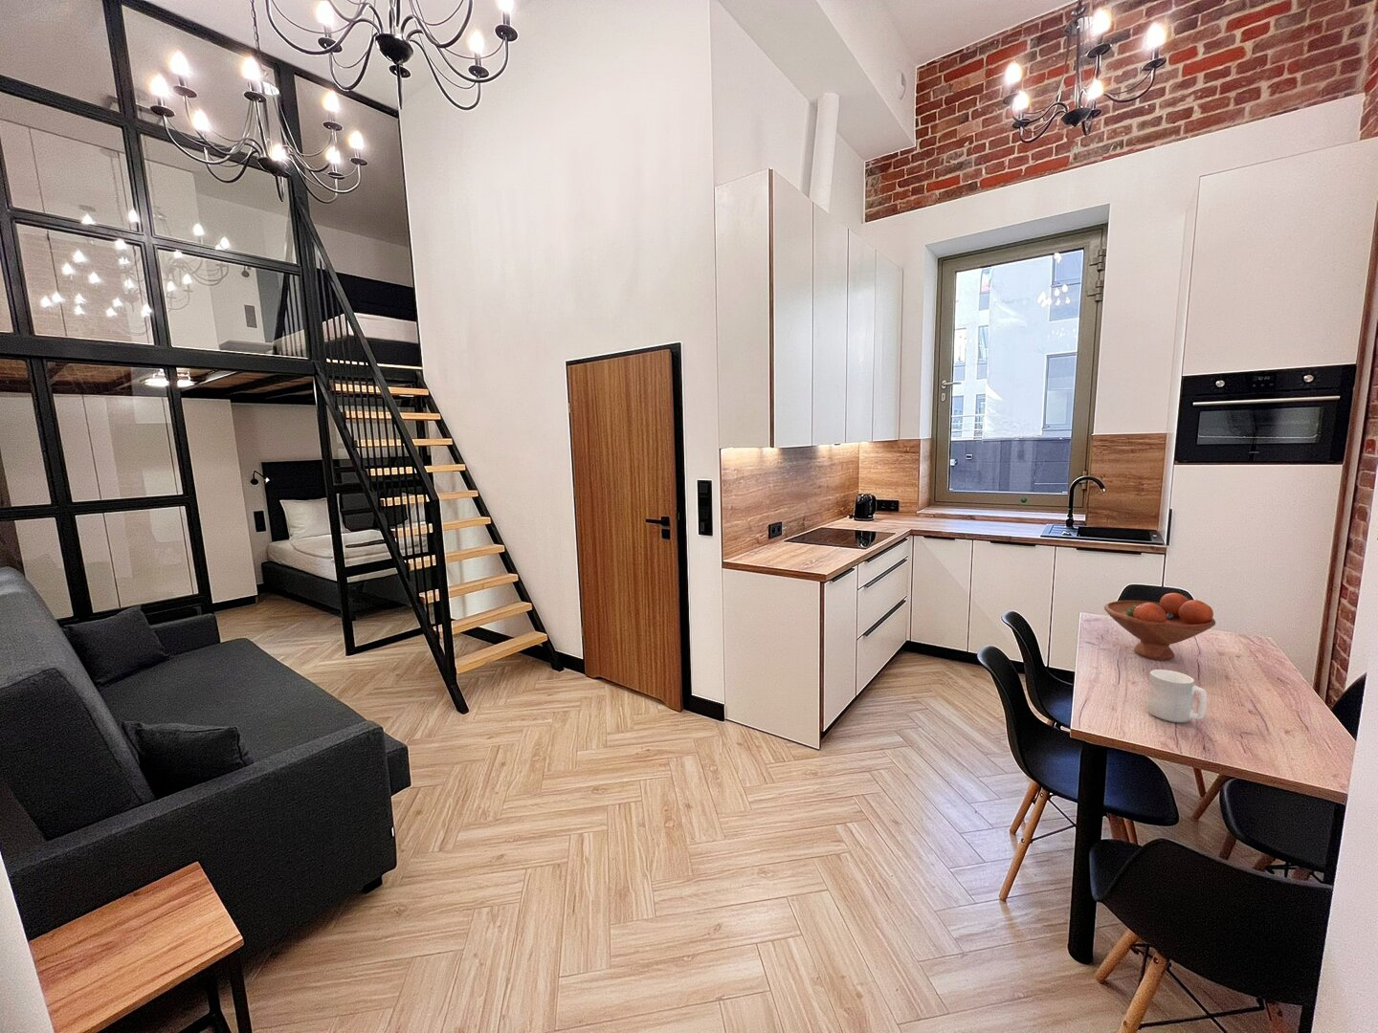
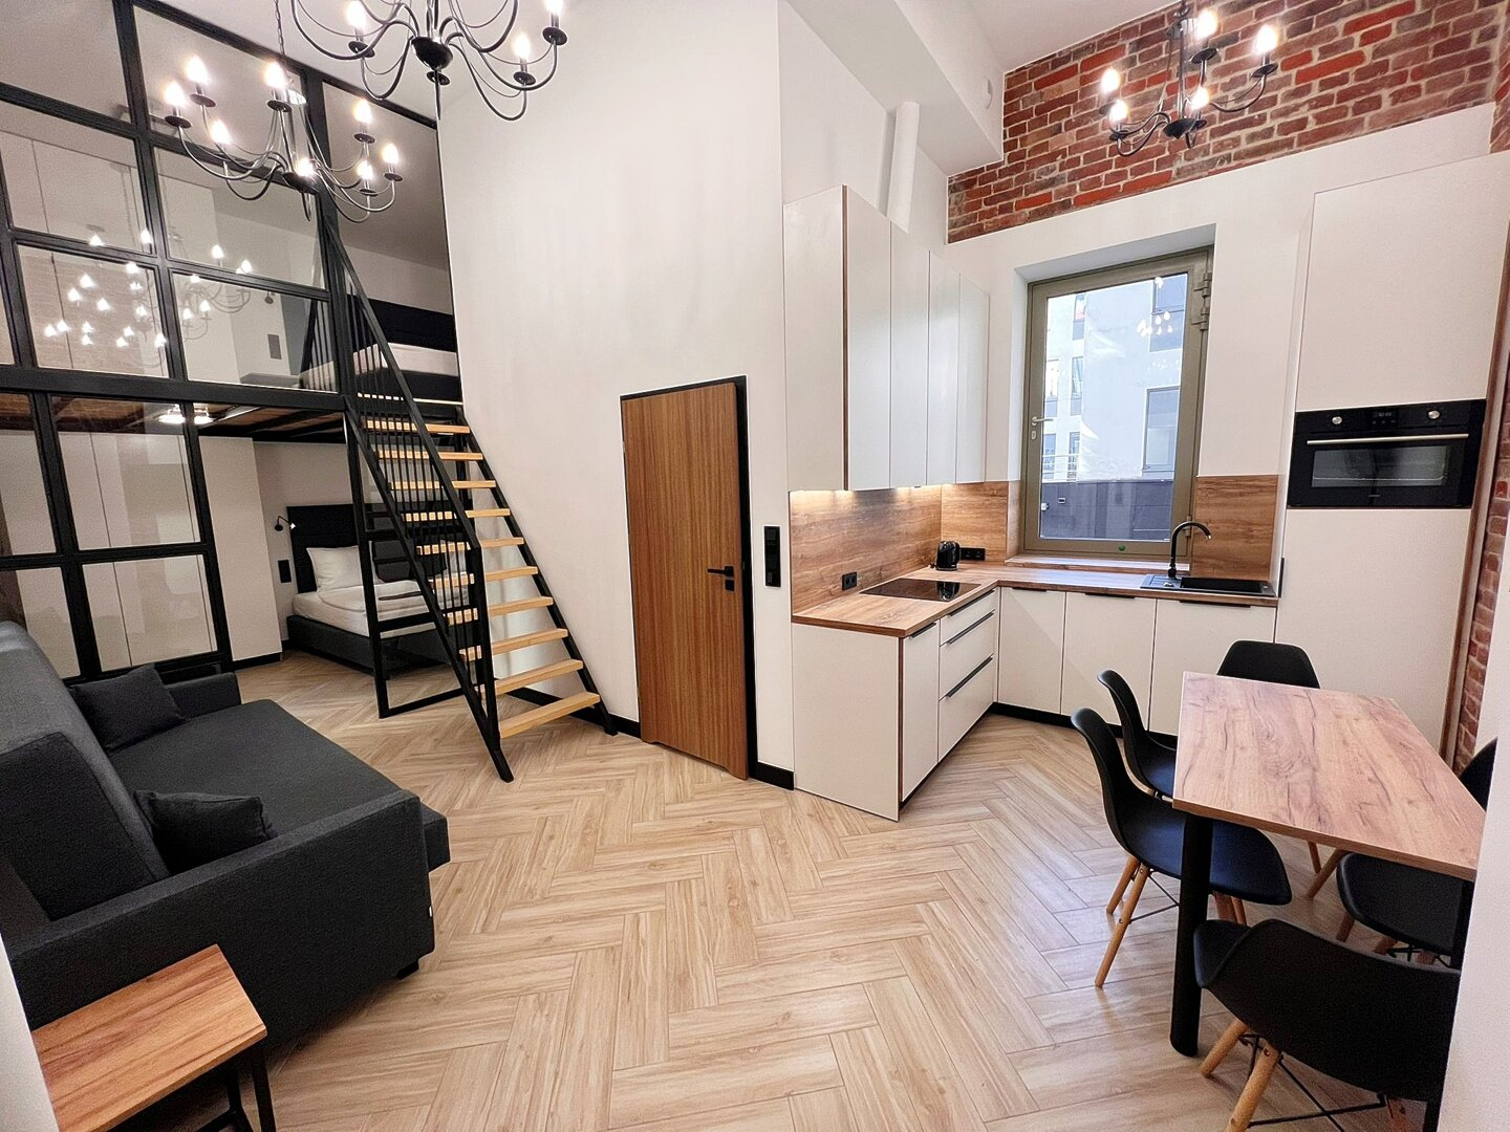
- mug [1147,668,1208,723]
- fruit bowl [1103,592,1216,661]
